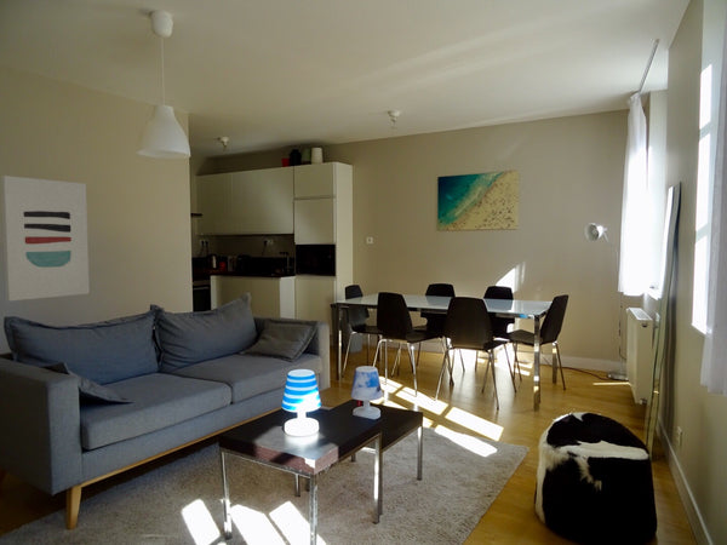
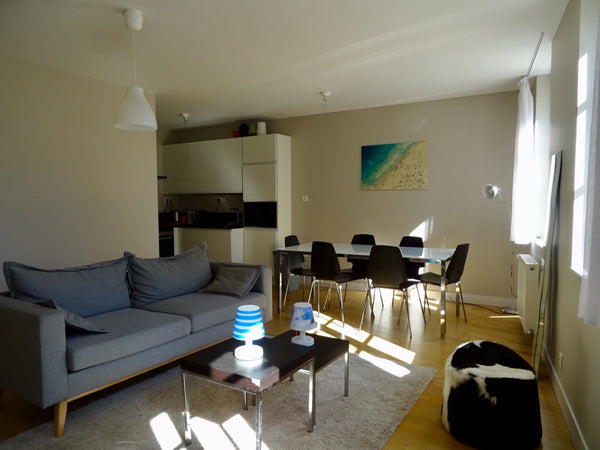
- wall art [0,174,91,303]
